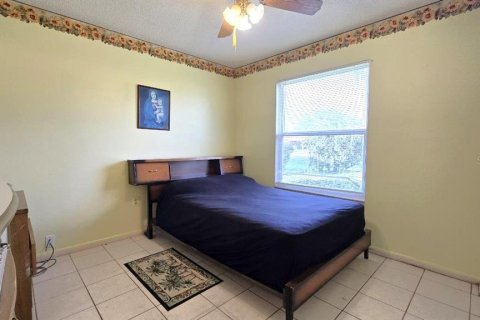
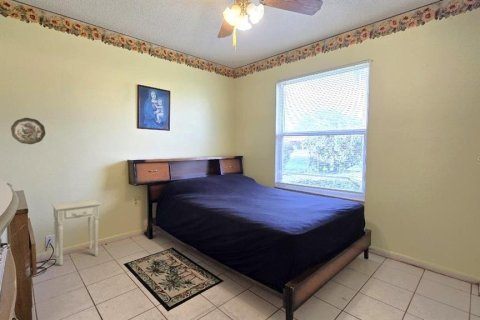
+ decorative plate [10,117,46,145]
+ nightstand [50,198,102,266]
